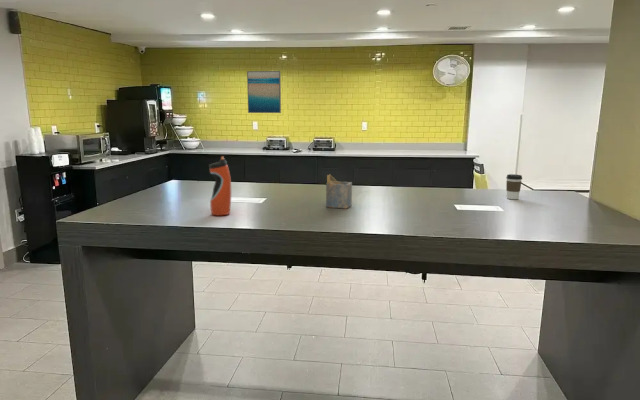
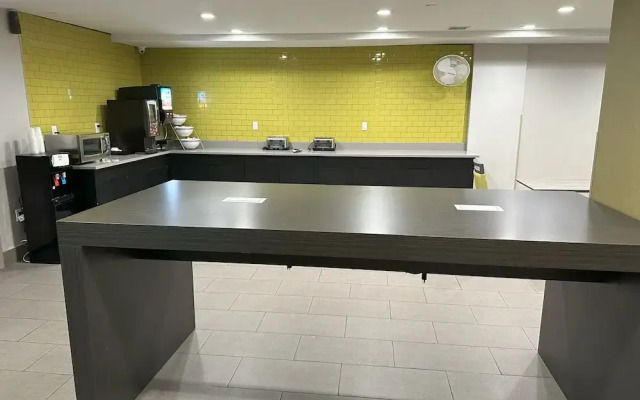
- coffee cup [505,173,523,200]
- water bottle [208,155,232,217]
- wall art [246,70,282,114]
- napkin holder [325,173,353,210]
